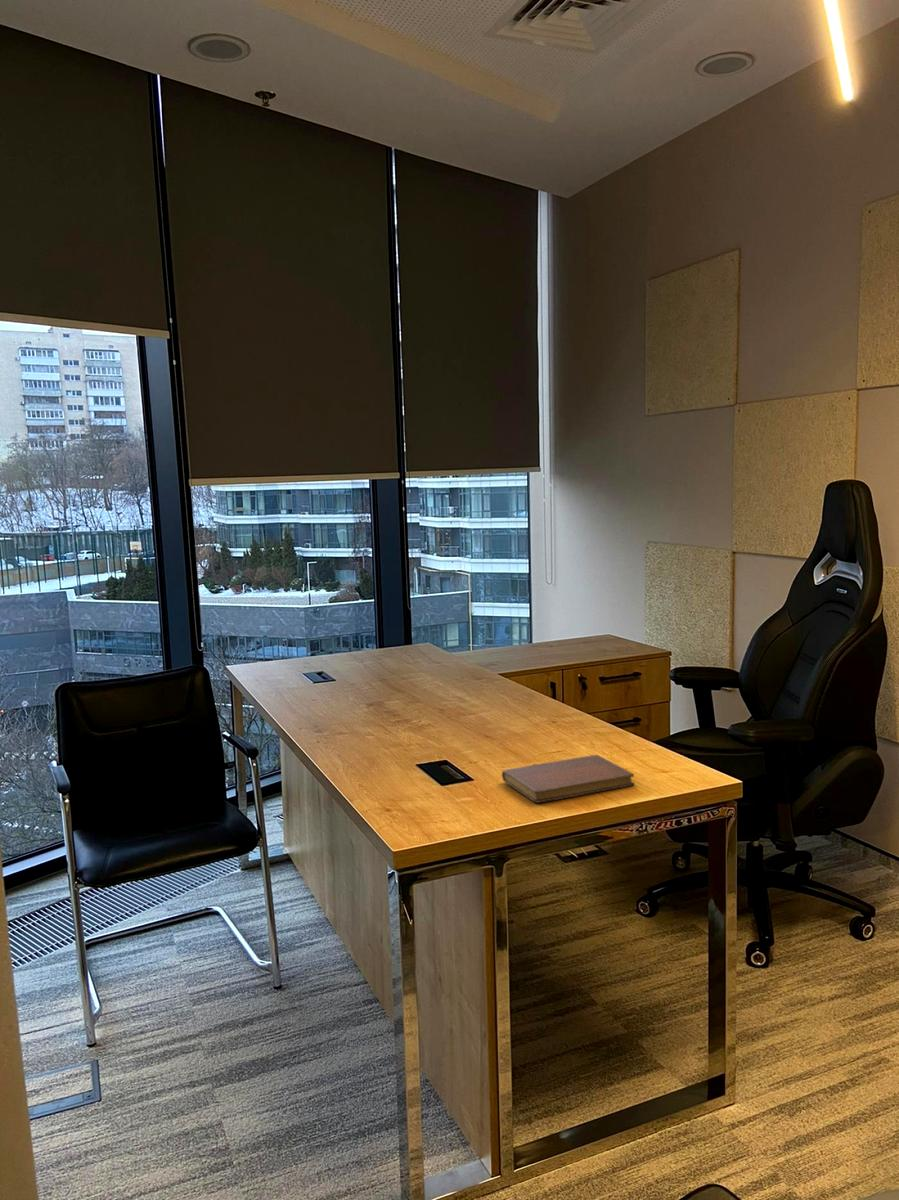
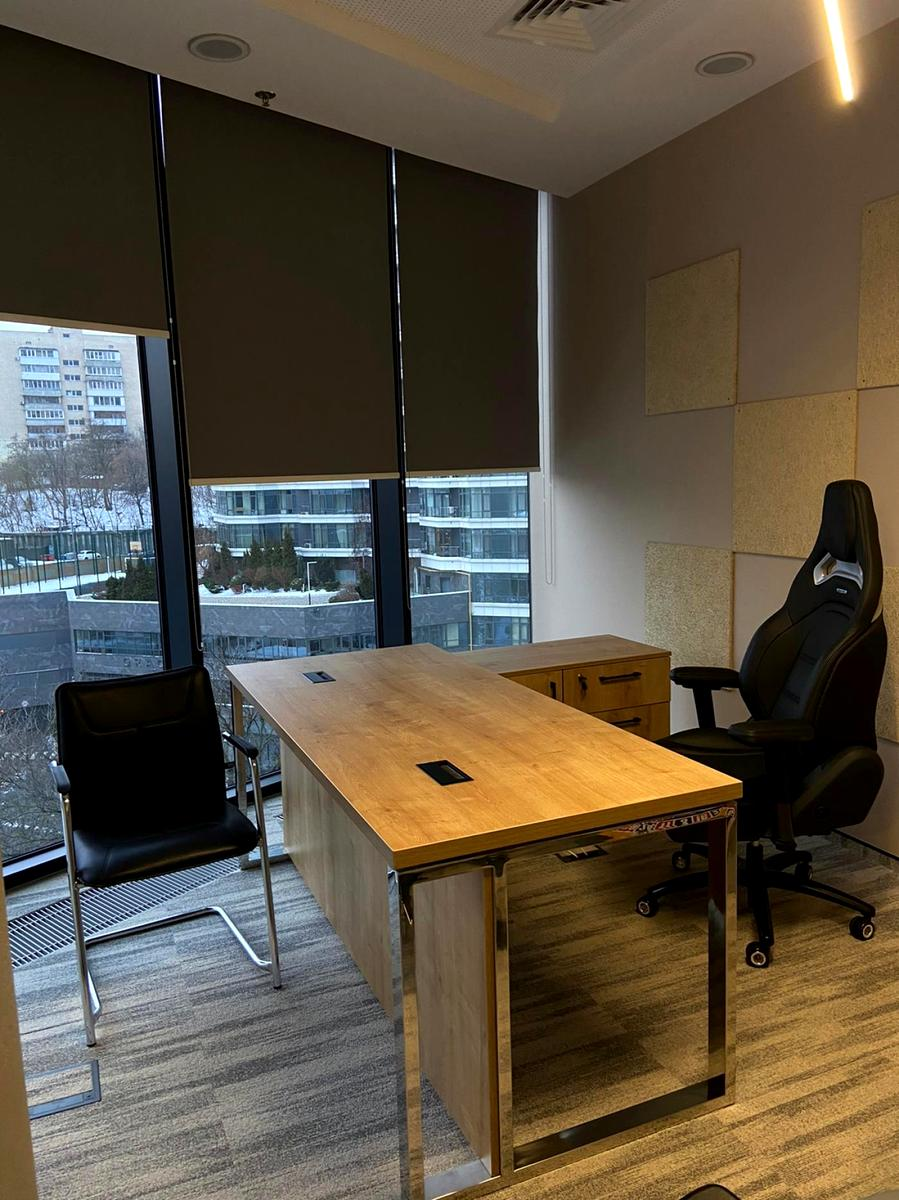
- notebook [501,754,636,804]
